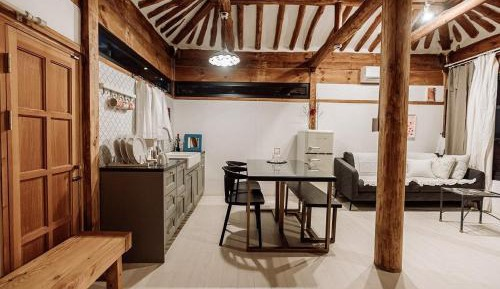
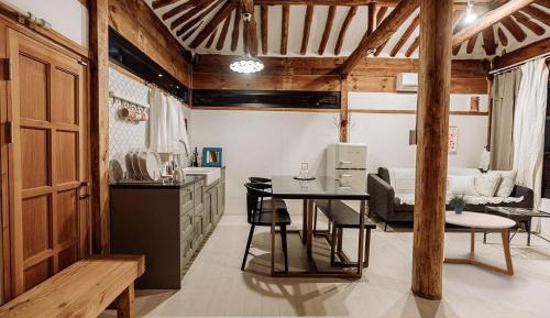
+ coffee table [442,210,517,277]
+ potted plant [447,189,472,213]
